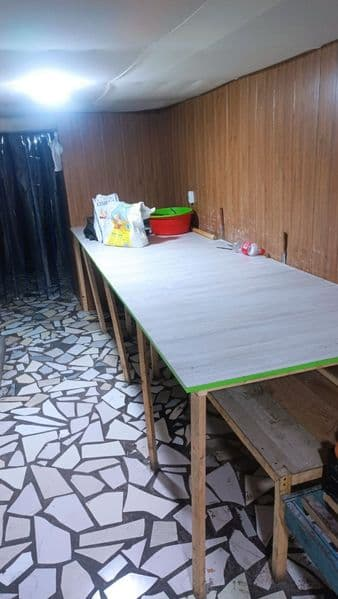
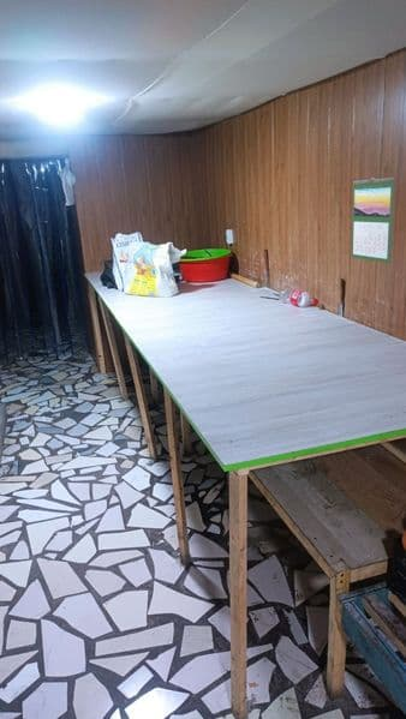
+ calendar [351,176,396,264]
